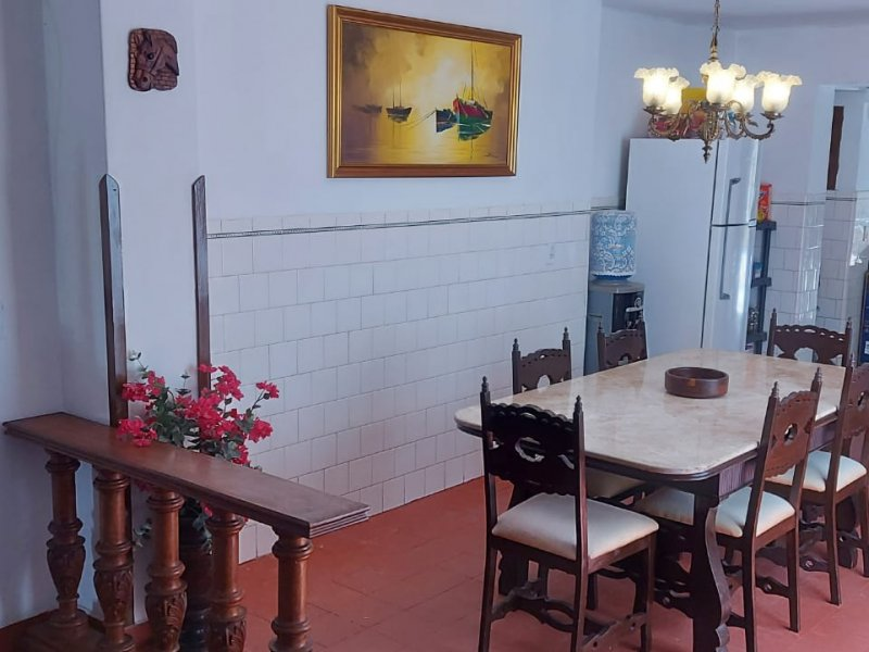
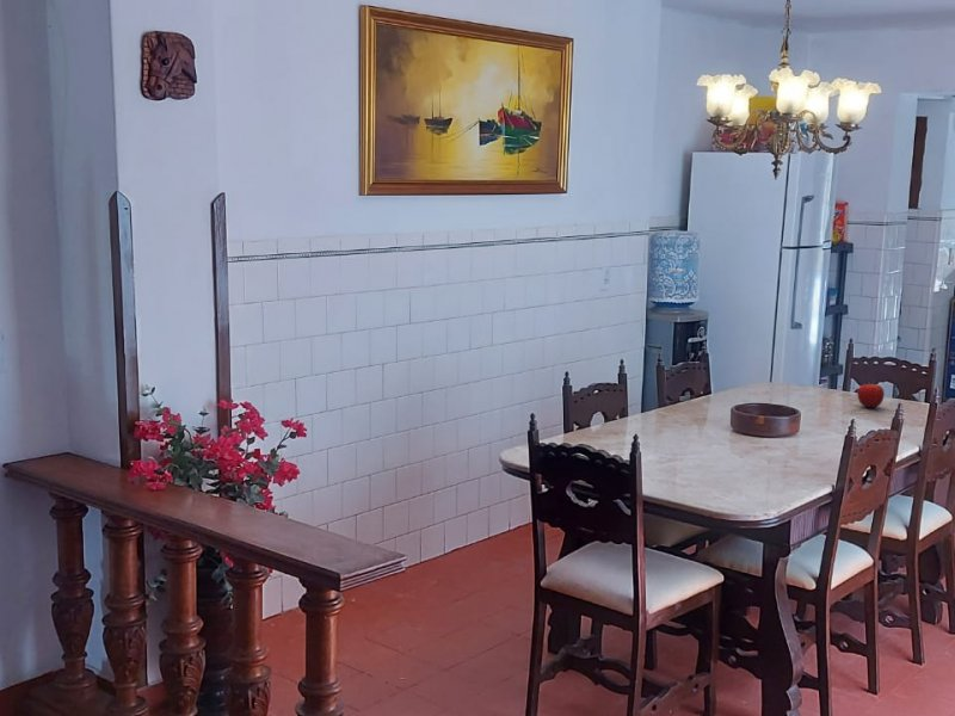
+ fruit [856,381,886,409]
